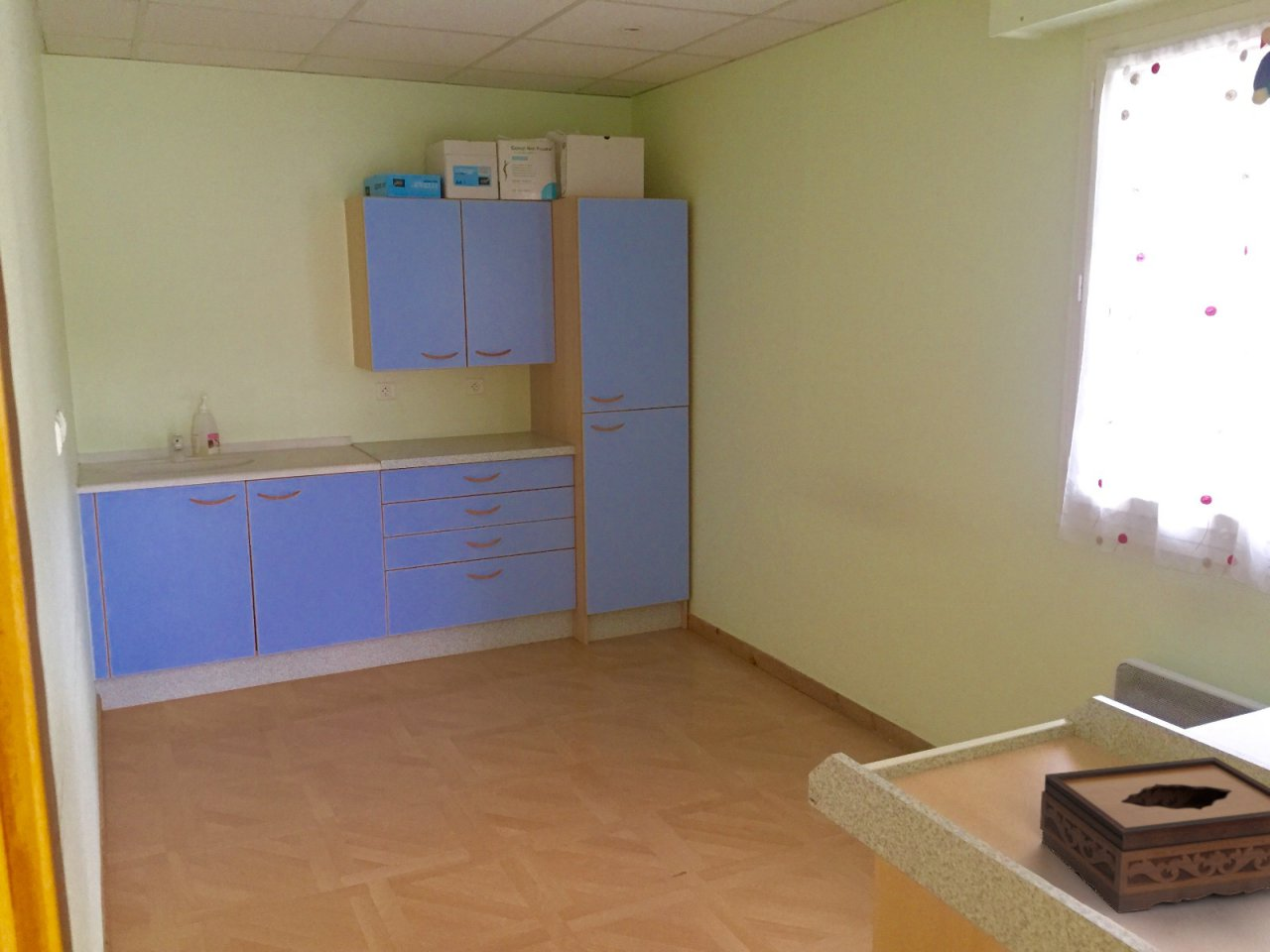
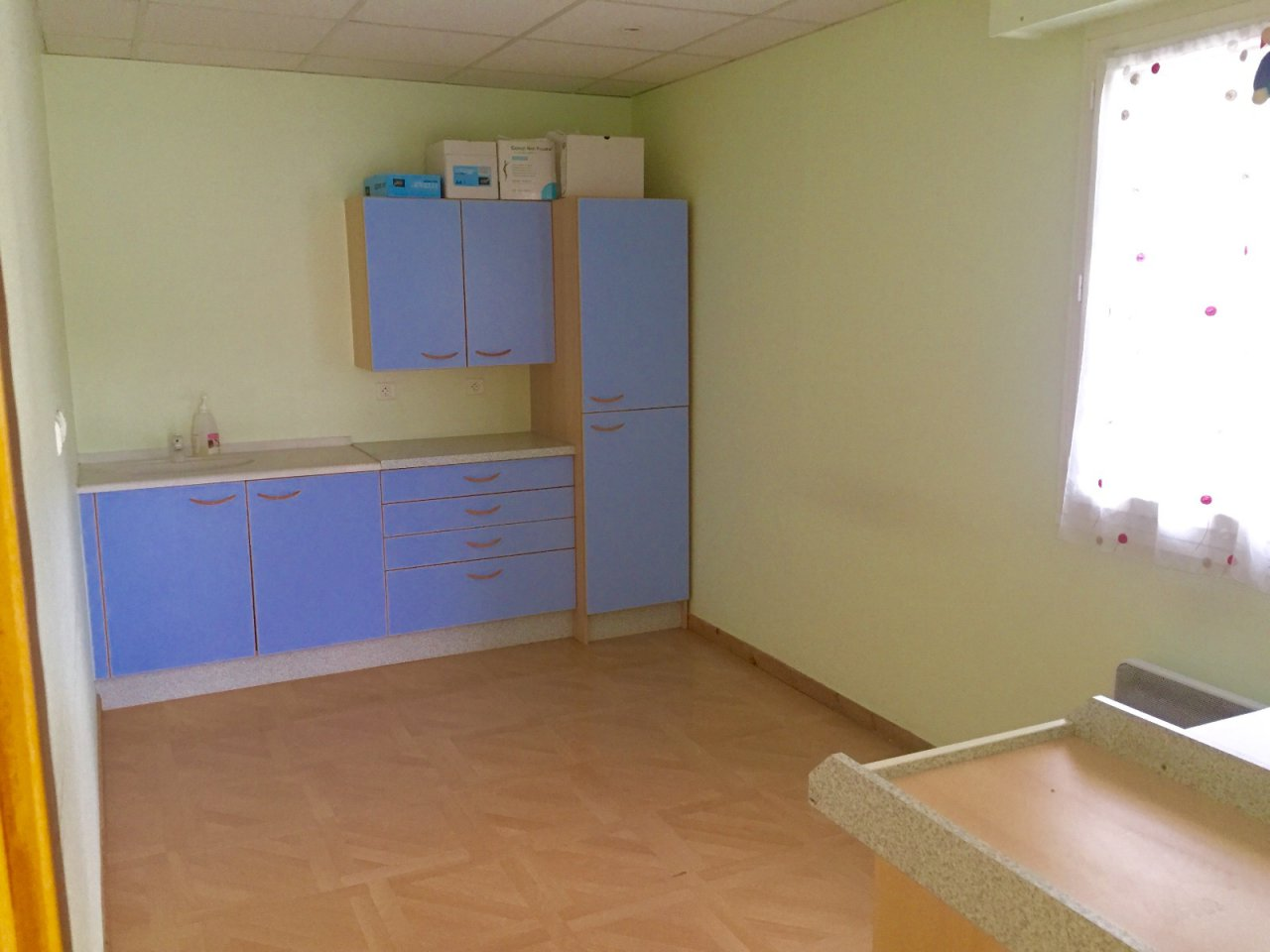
- tissue box [1039,756,1270,914]
